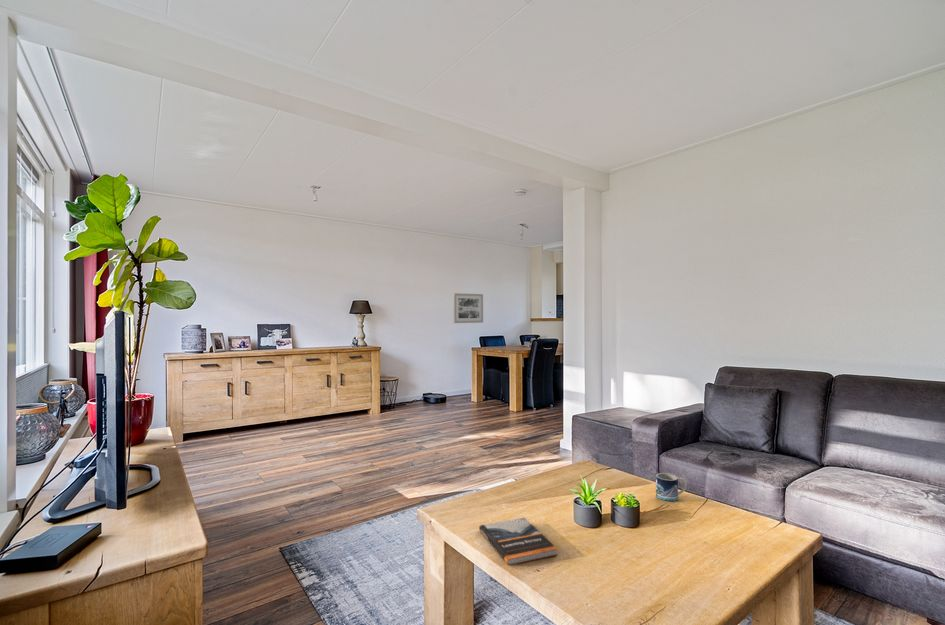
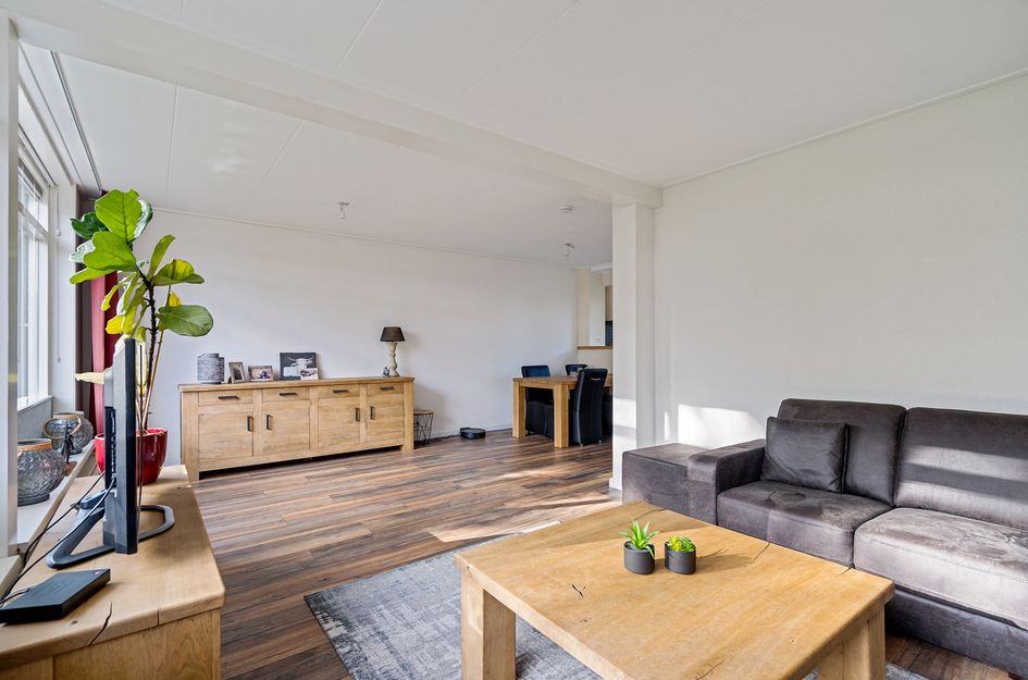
- book [478,517,559,566]
- mug [655,472,687,502]
- wall art [452,292,484,324]
